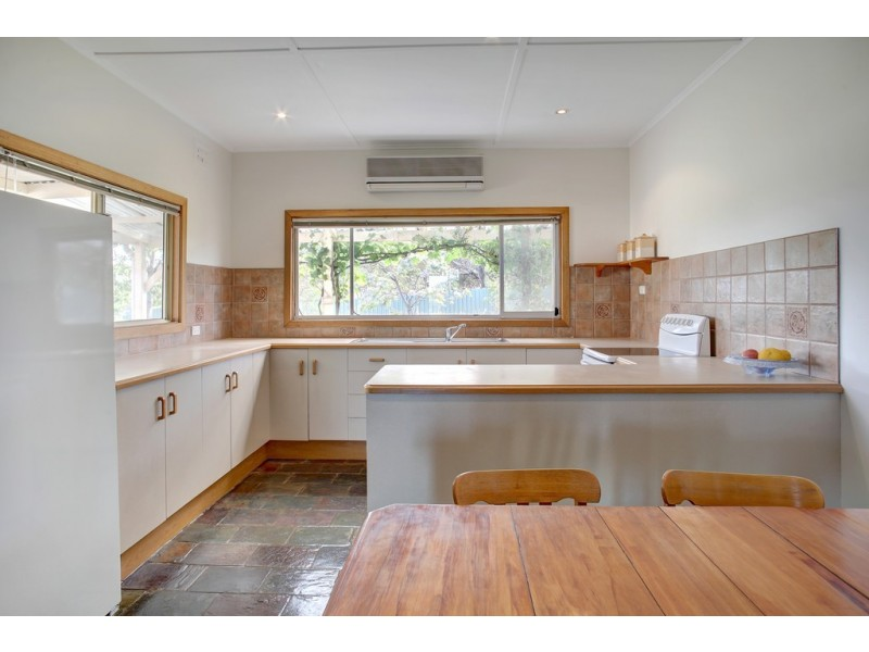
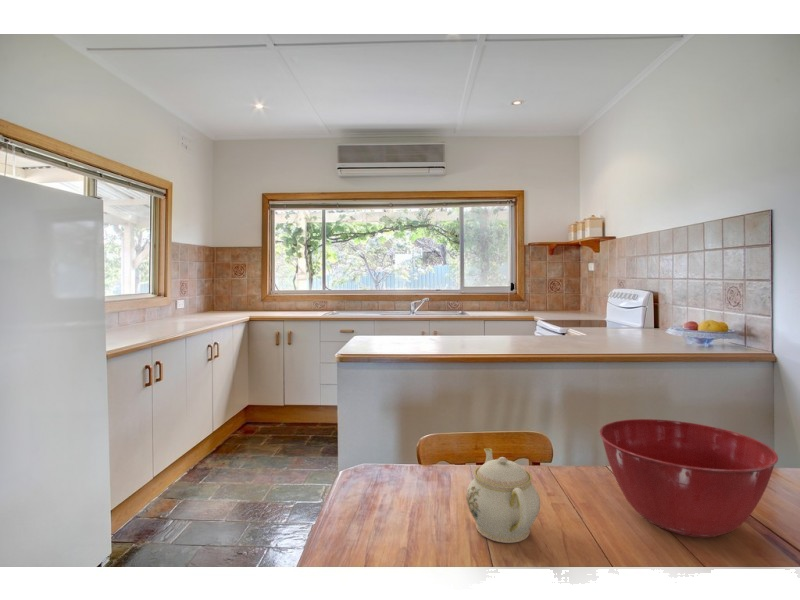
+ mixing bowl [598,418,779,539]
+ teapot [465,447,541,544]
